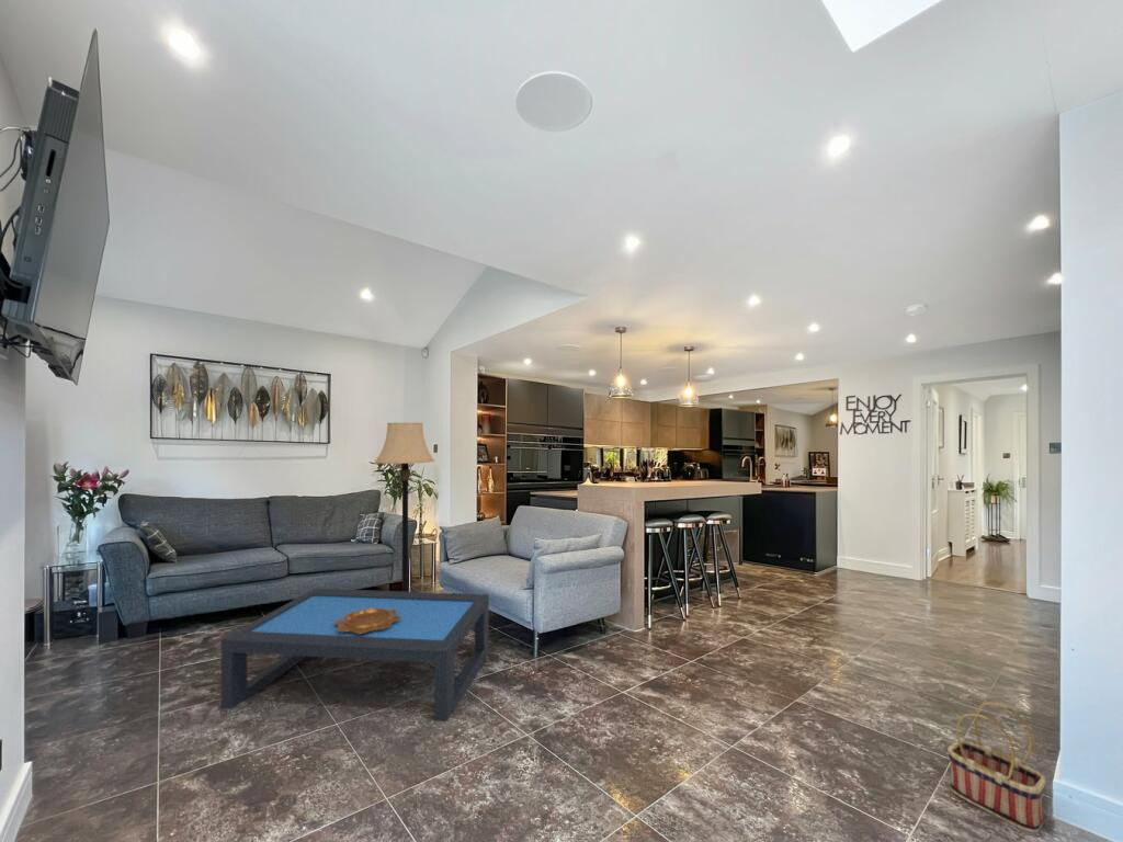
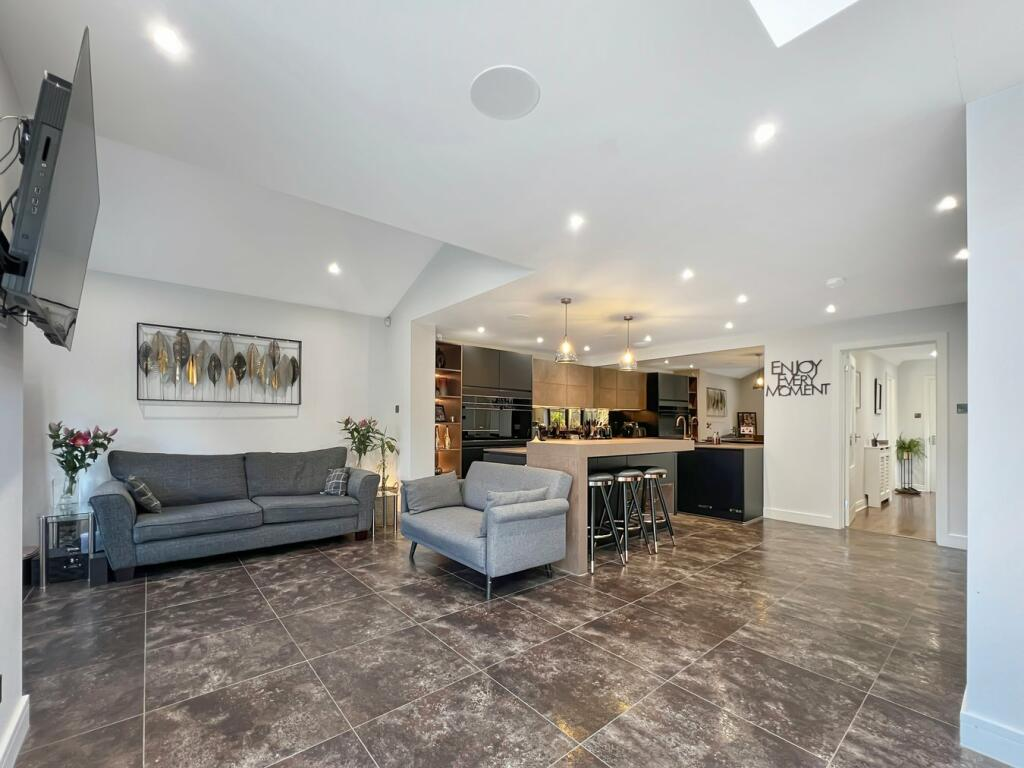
- lamp [374,422,435,592]
- coffee table [220,588,490,722]
- basket [946,702,1046,833]
- decorative bowl [333,608,401,634]
